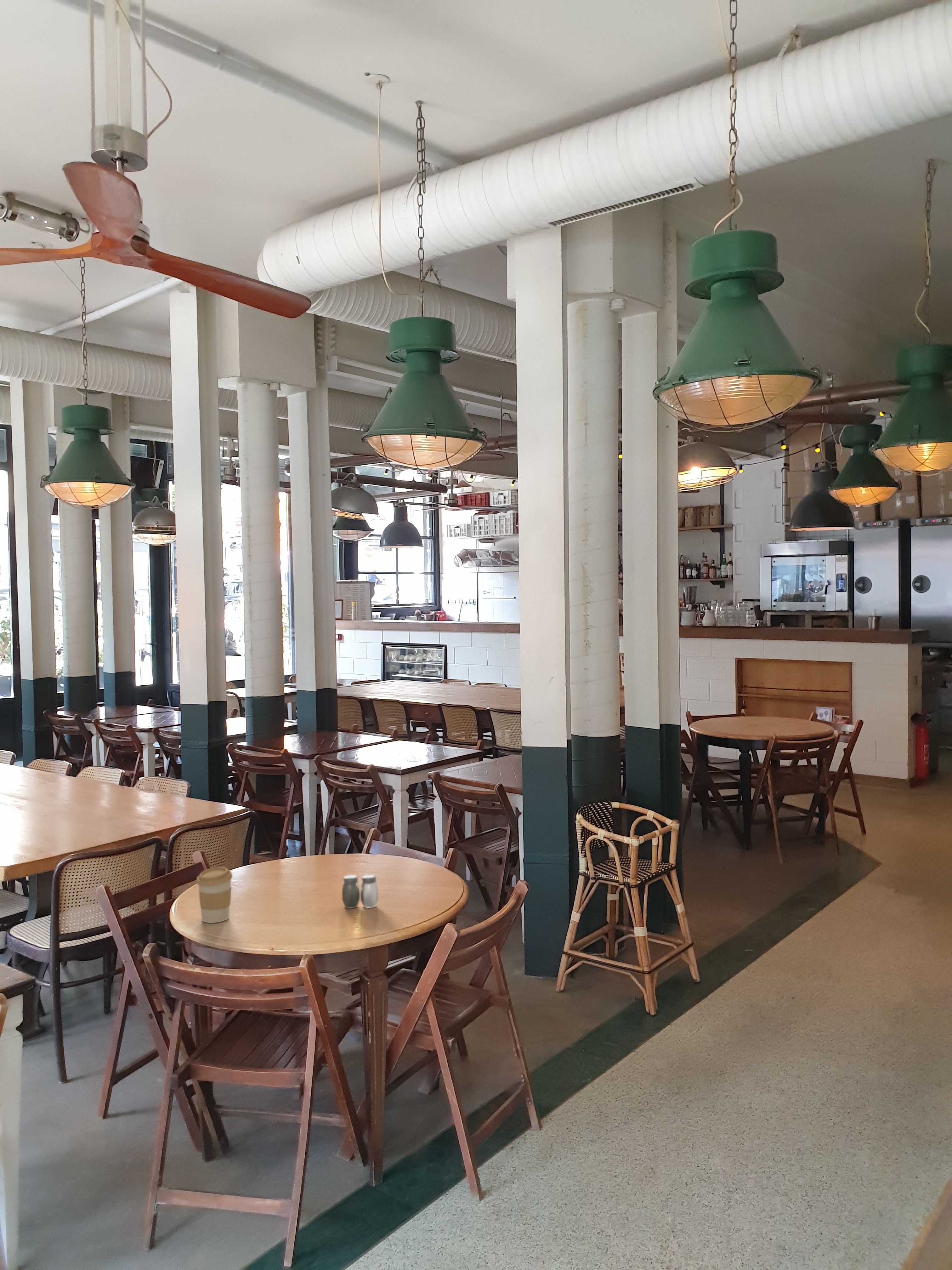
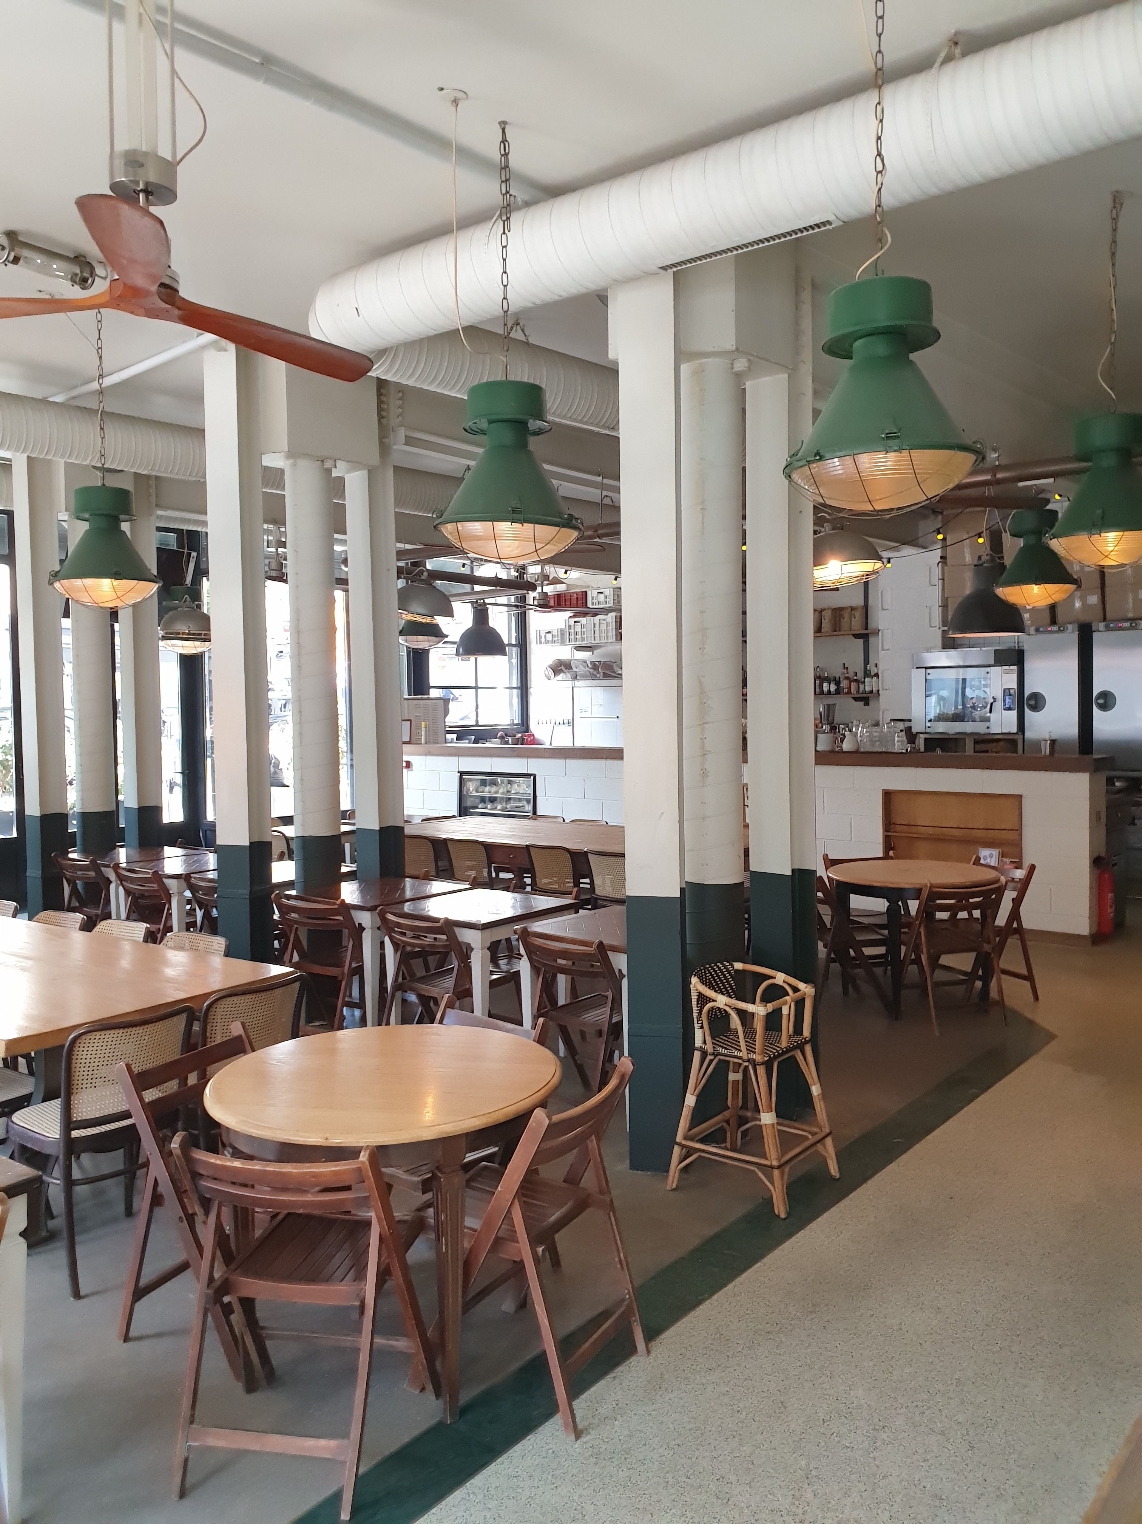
- salt and pepper shaker [342,874,379,908]
- coffee cup [196,867,233,923]
